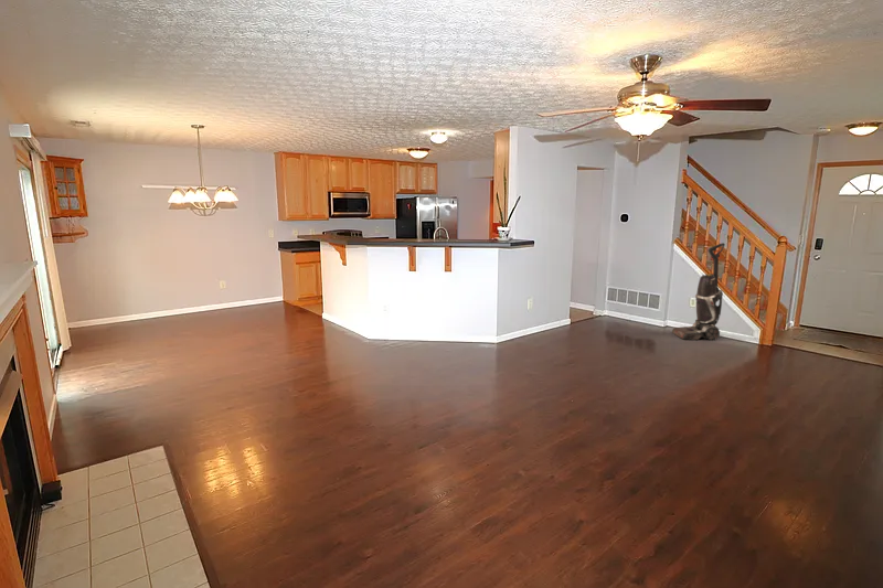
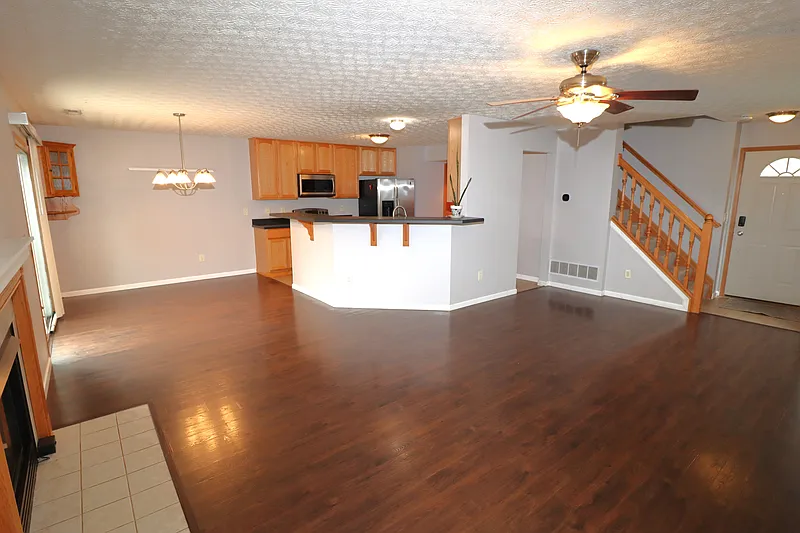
- vacuum cleaner [671,242,726,341]
